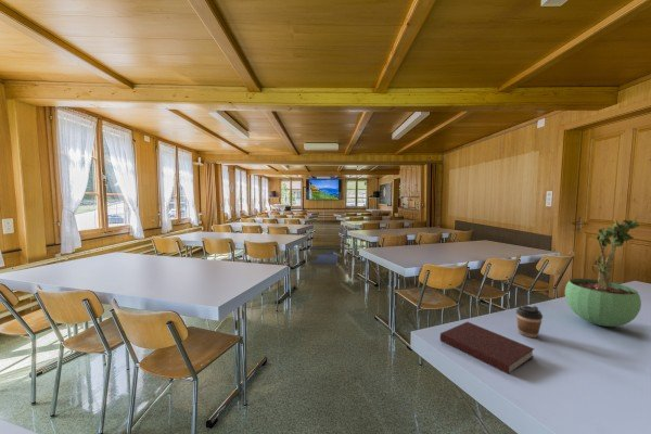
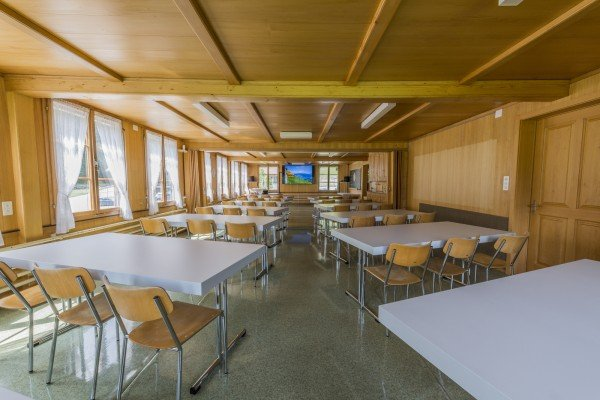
- potted plant [564,218,642,328]
- coffee cup [515,305,544,339]
- notebook [439,321,535,375]
